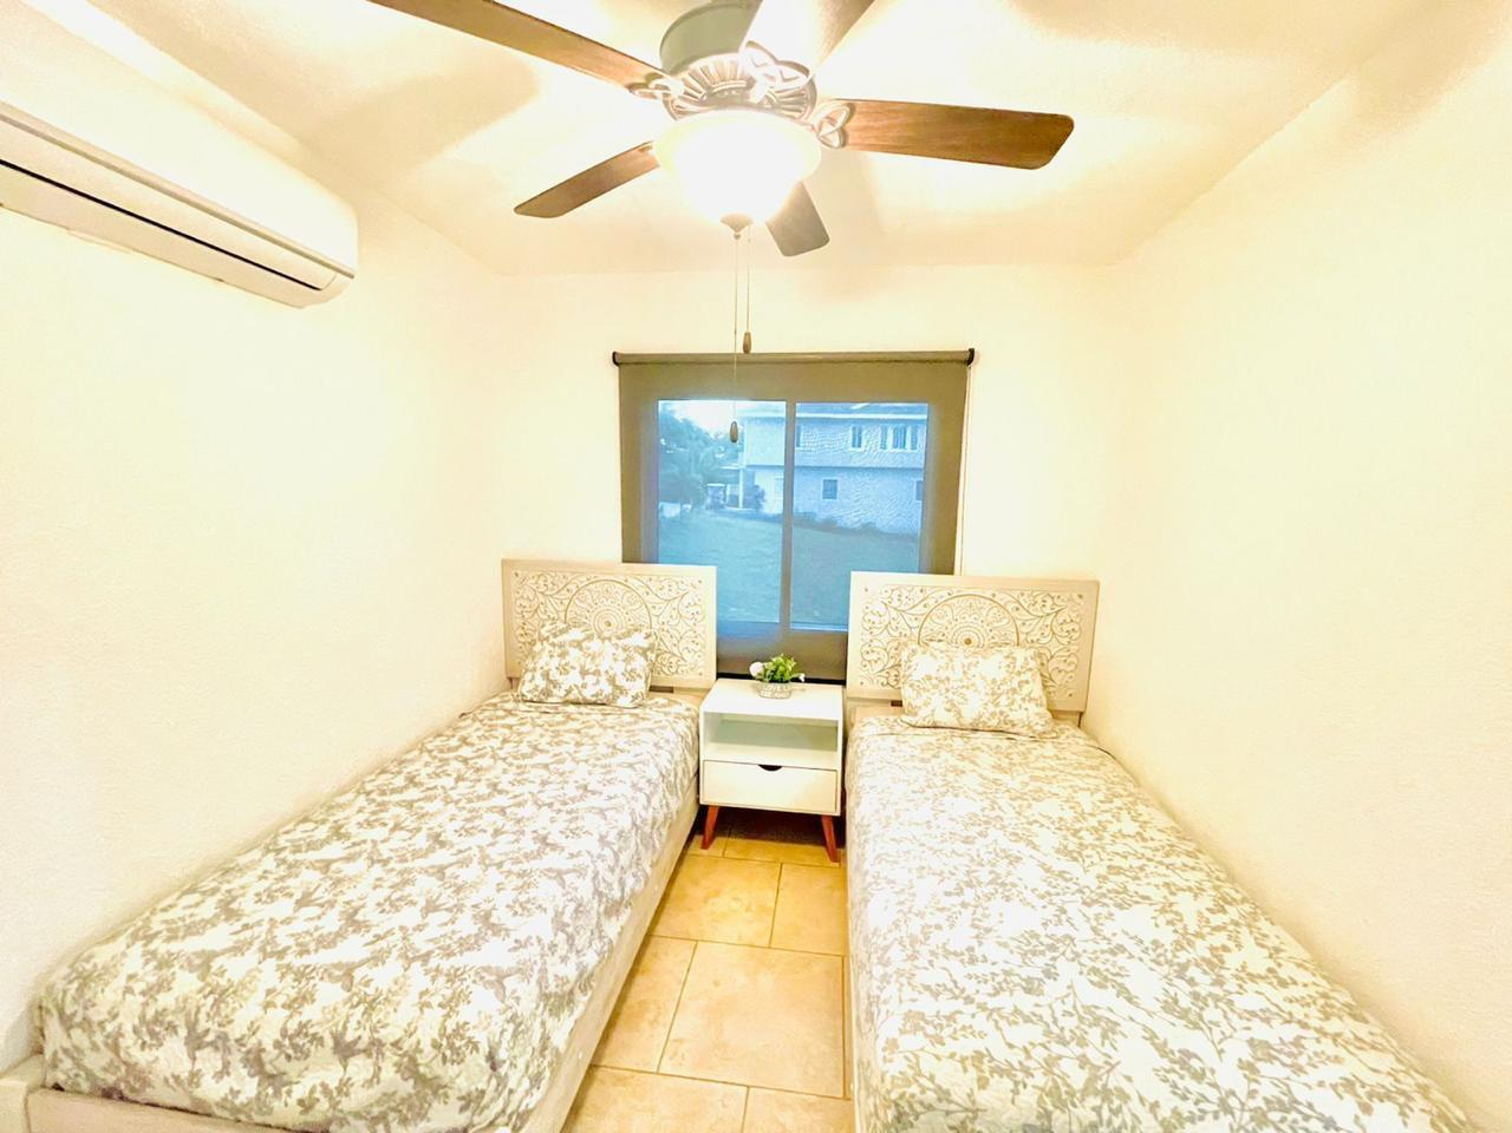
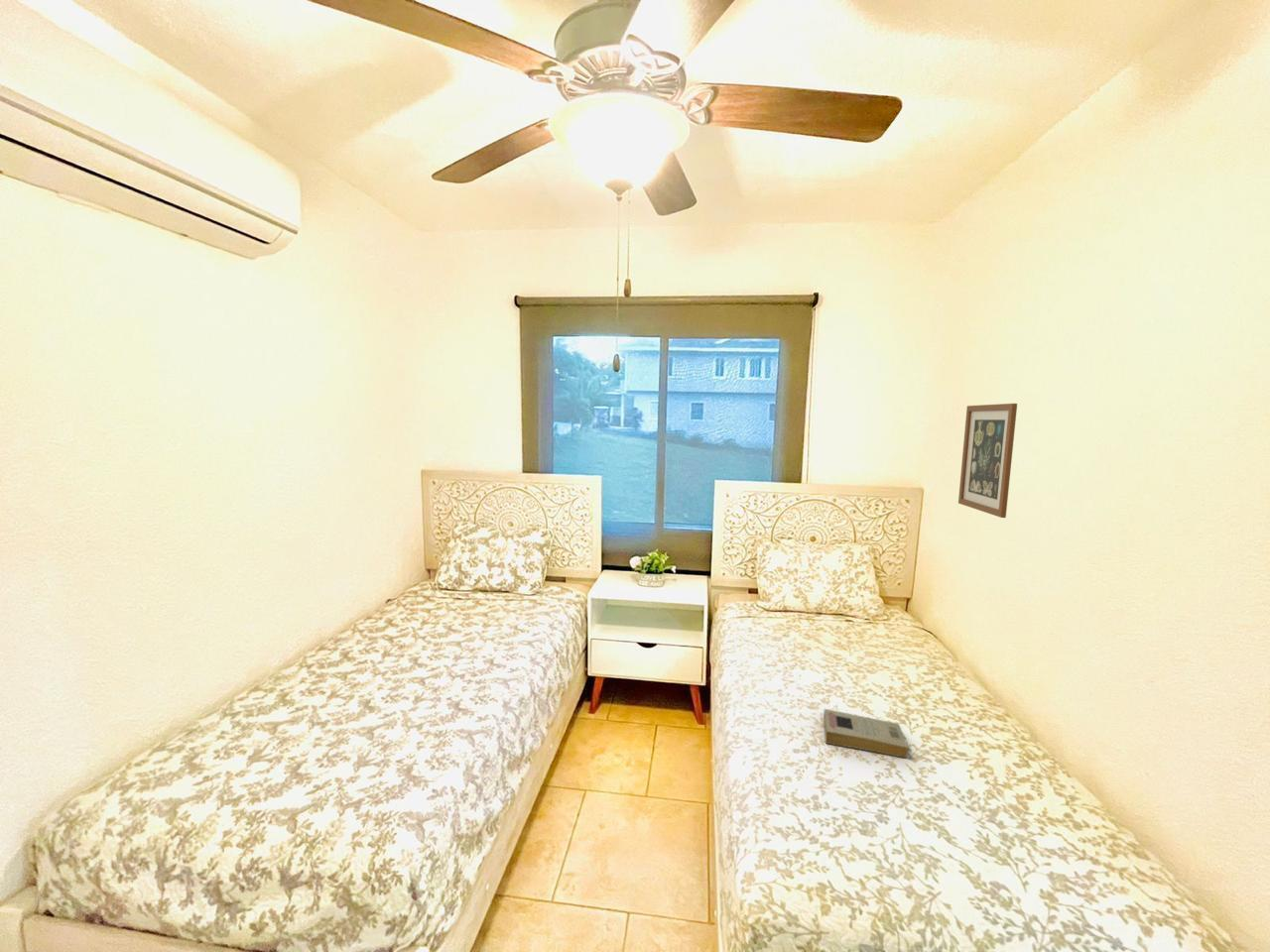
+ wall art [957,403,1018,519]
+ book [823,708,910,759]
